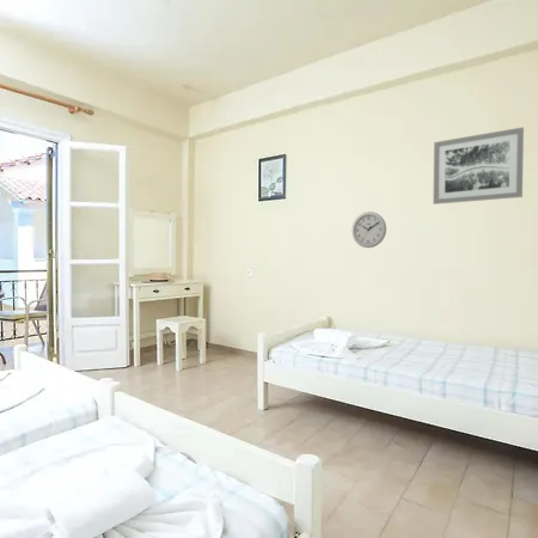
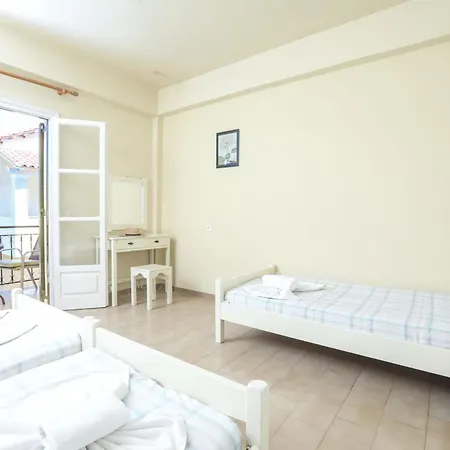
- wall clock [351,210,387,249]
- wall art [432,126,525,206]
